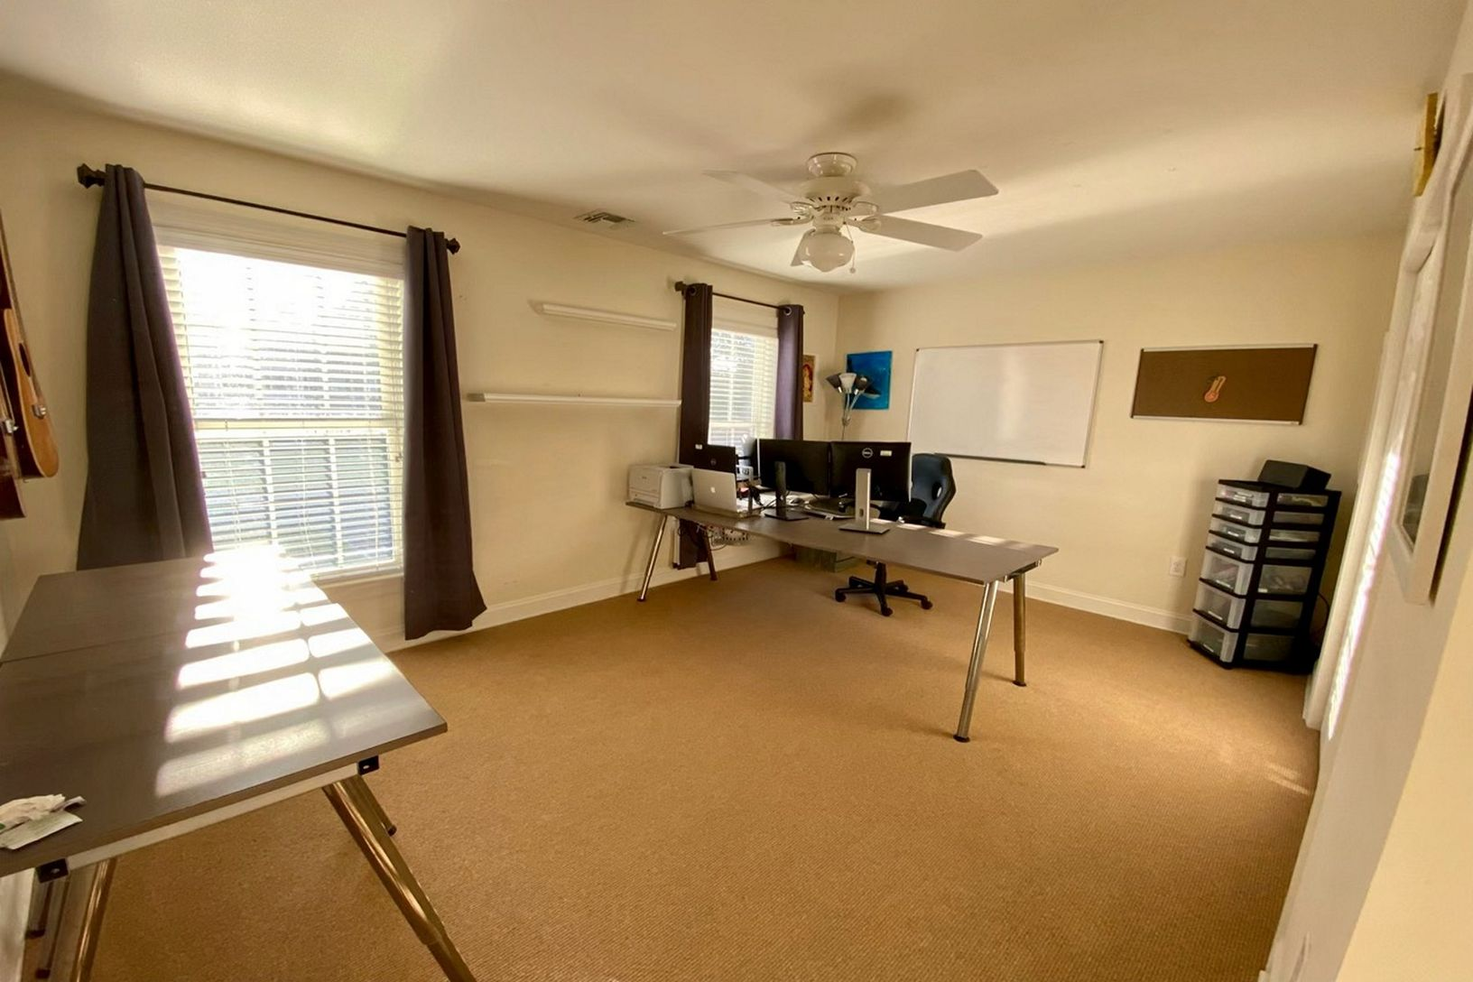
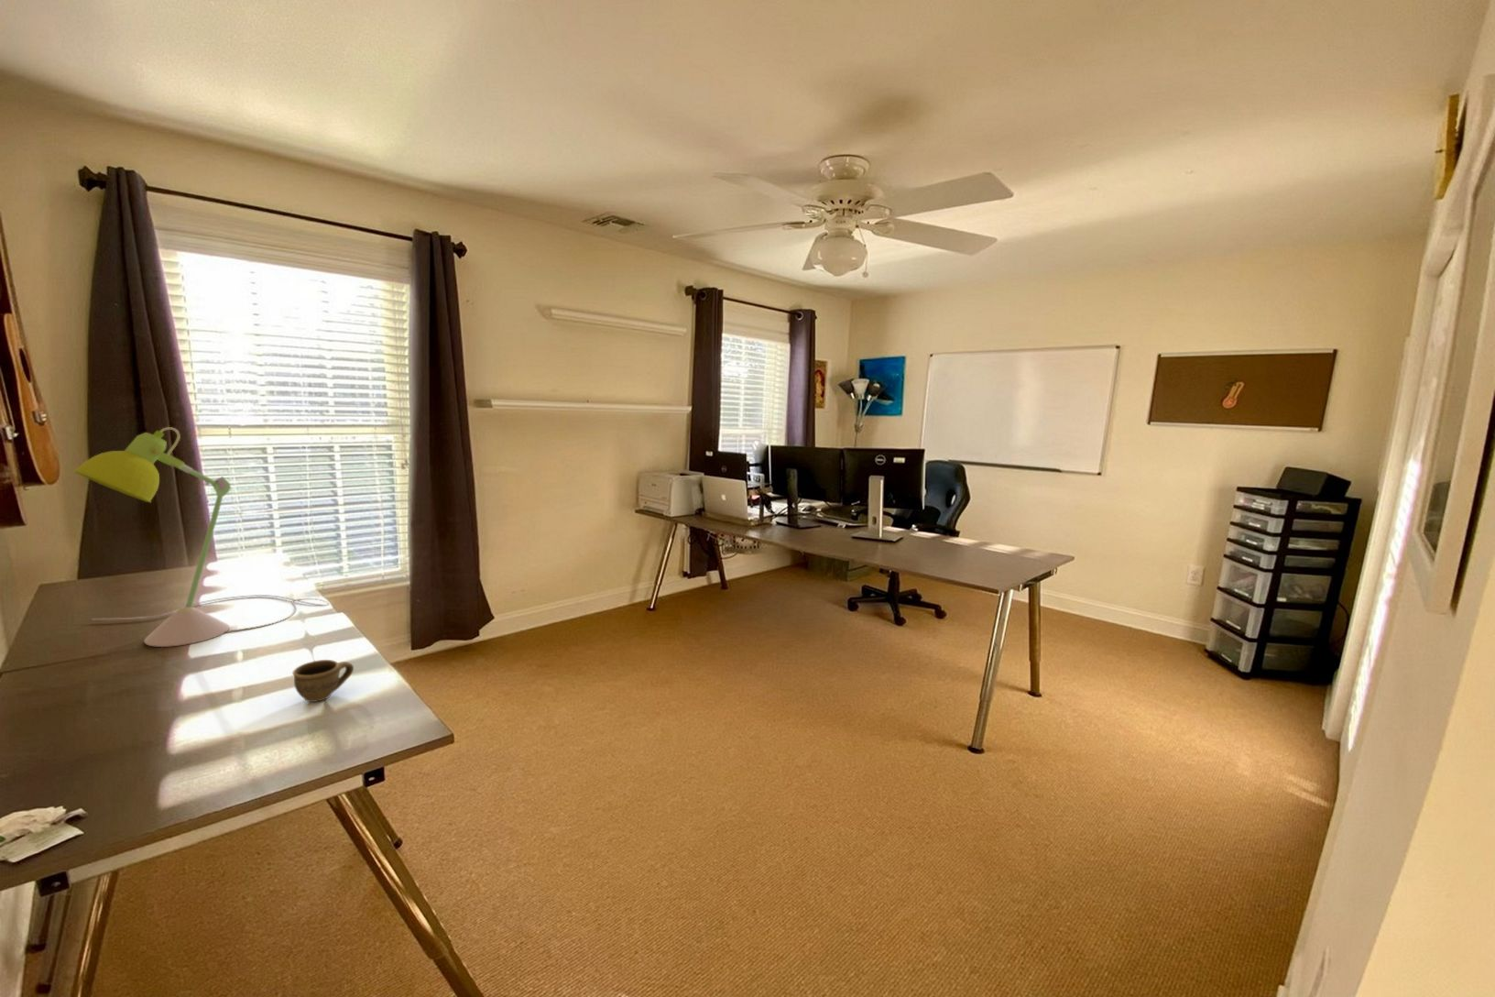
+ cup [291,659,355,703]
+ desk lamp [72,426,329,648]
